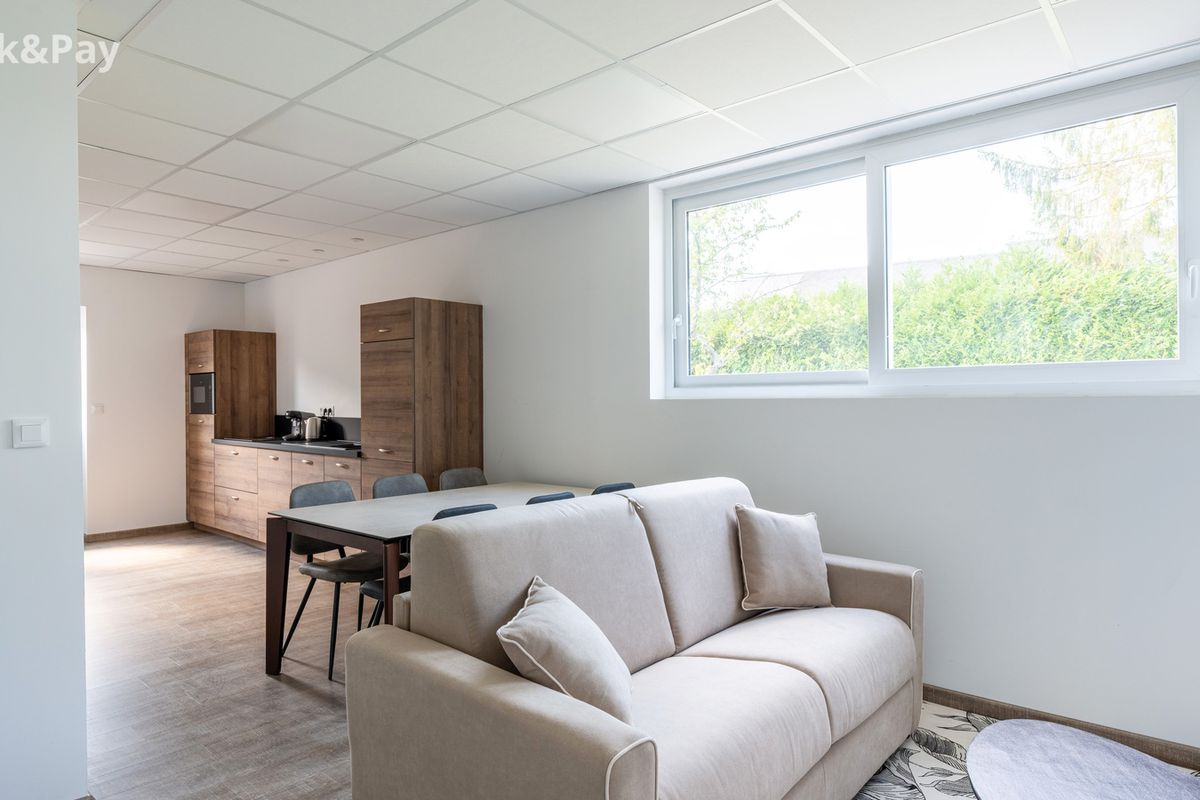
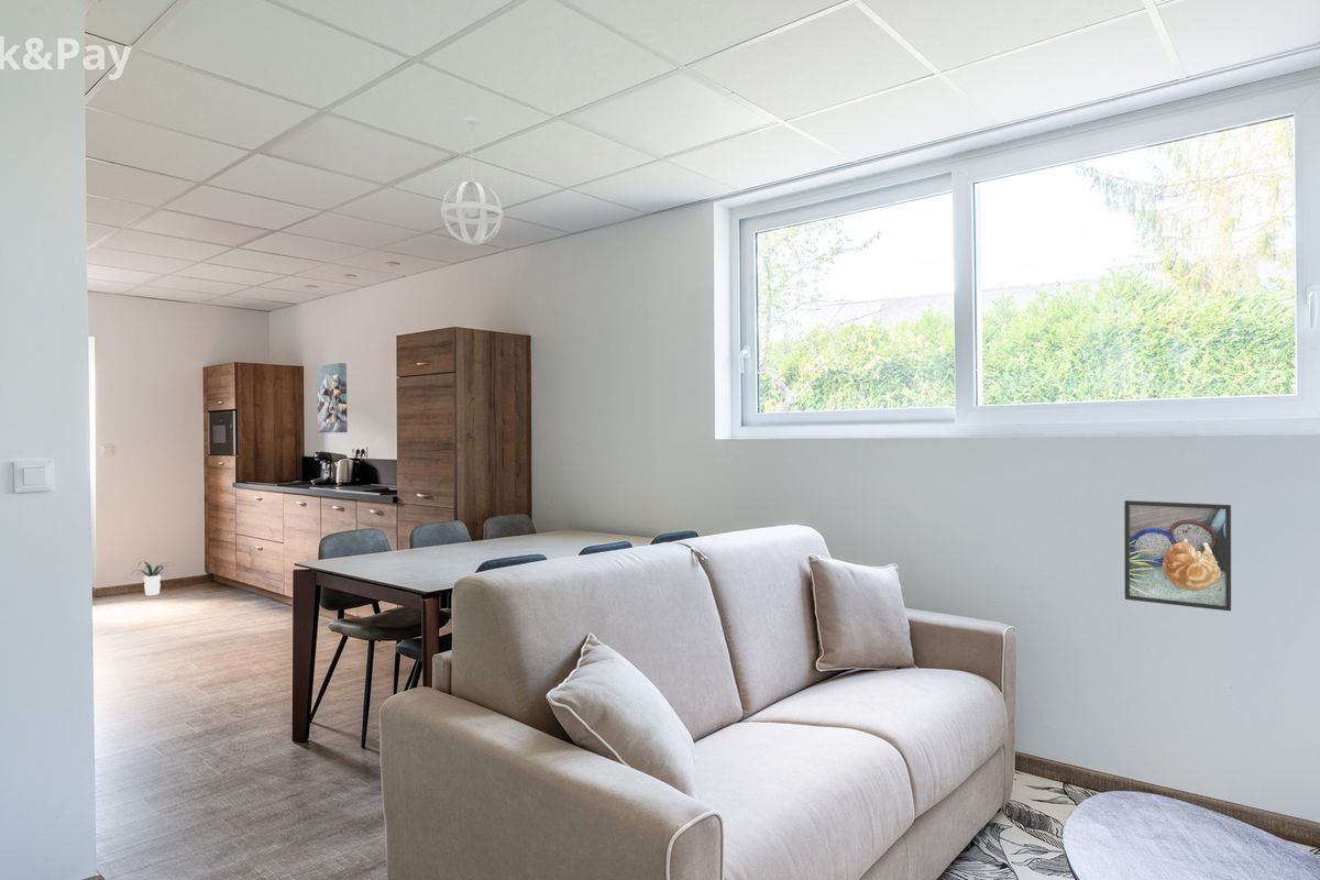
+ wall art [316,362,349,433]
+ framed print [1123,499,1232,612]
+ pendant light [440,116,505,245]
+ potted plant [131,560,175,596]
